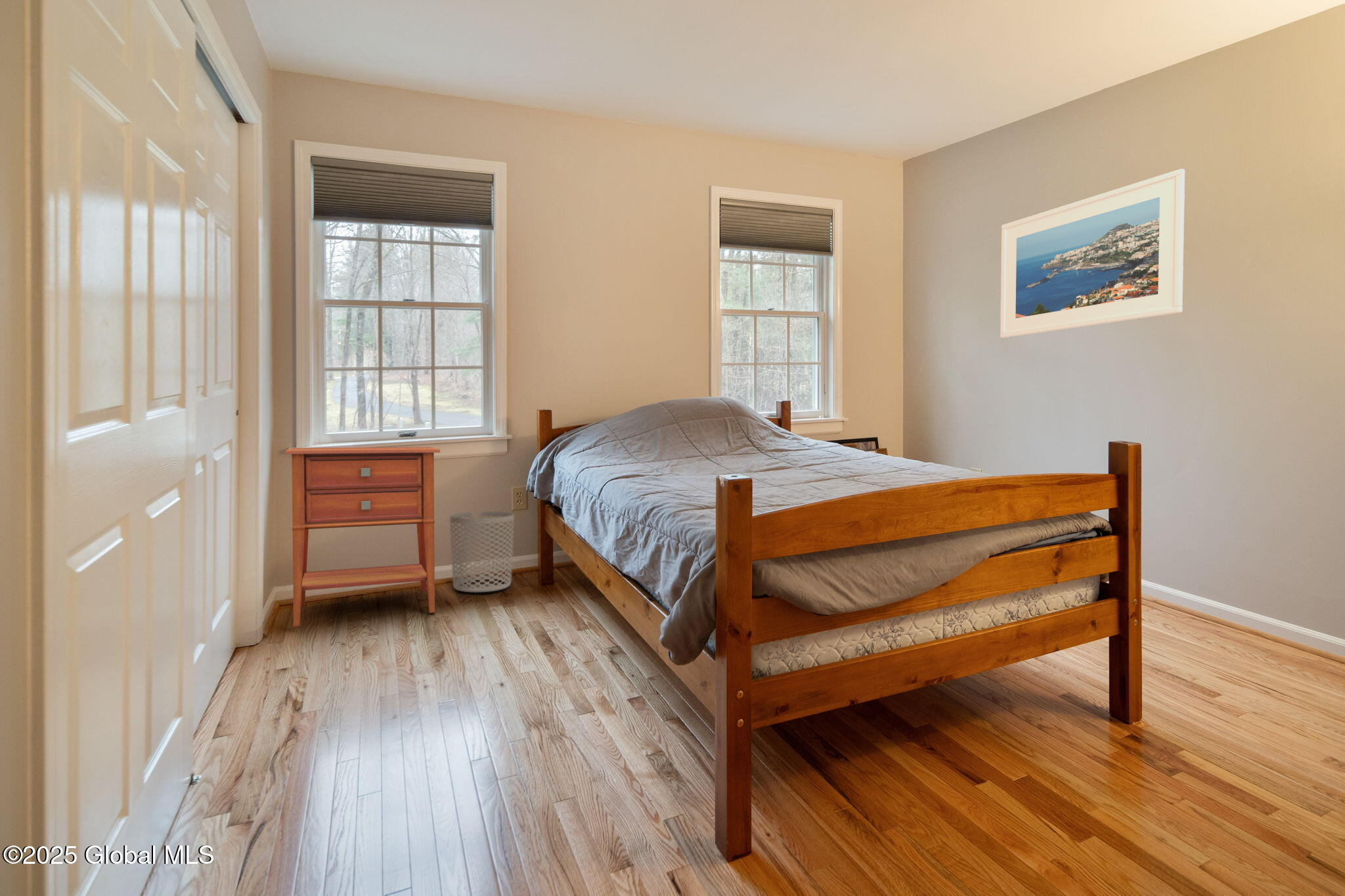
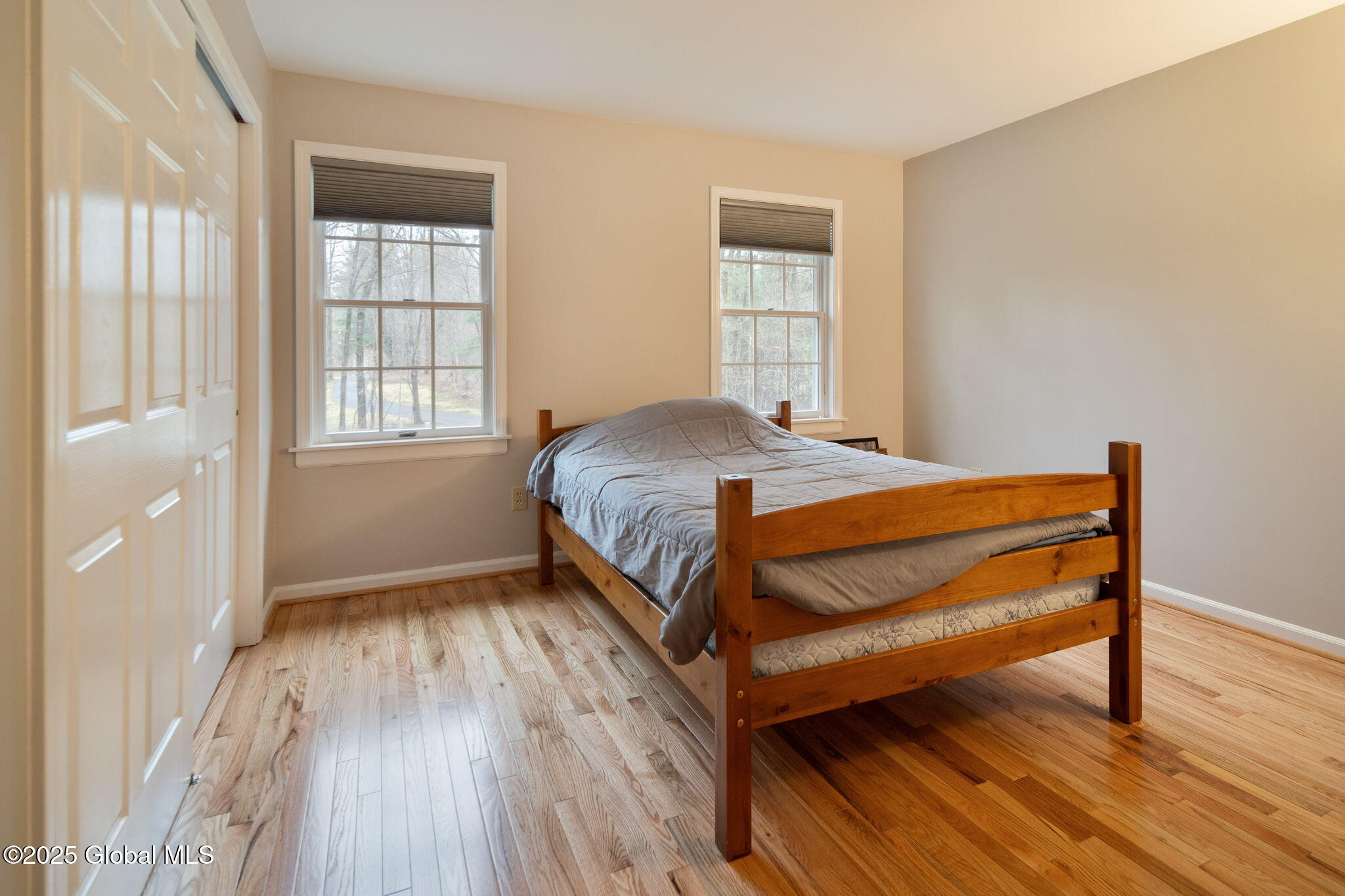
- waste bin [449,511,514,593]
- nightstand [284,446,441,628]
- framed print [1000,168,1185,338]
